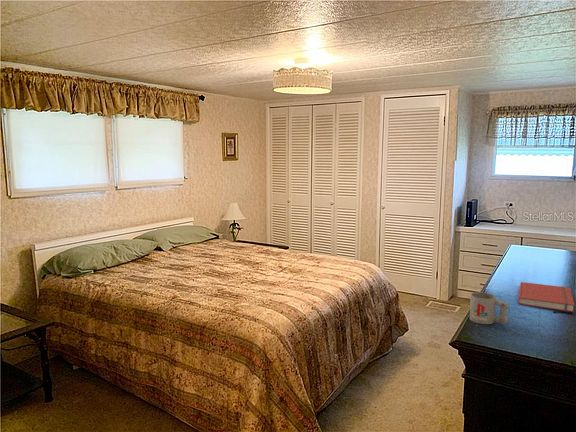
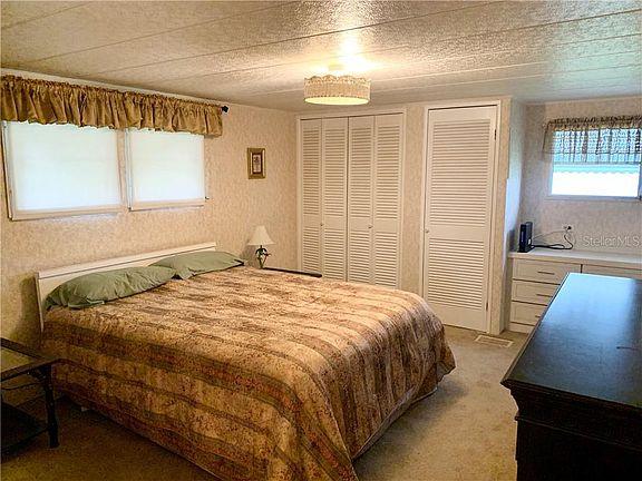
- book [517,281,576,313]
- mug [469,291,510,325]
